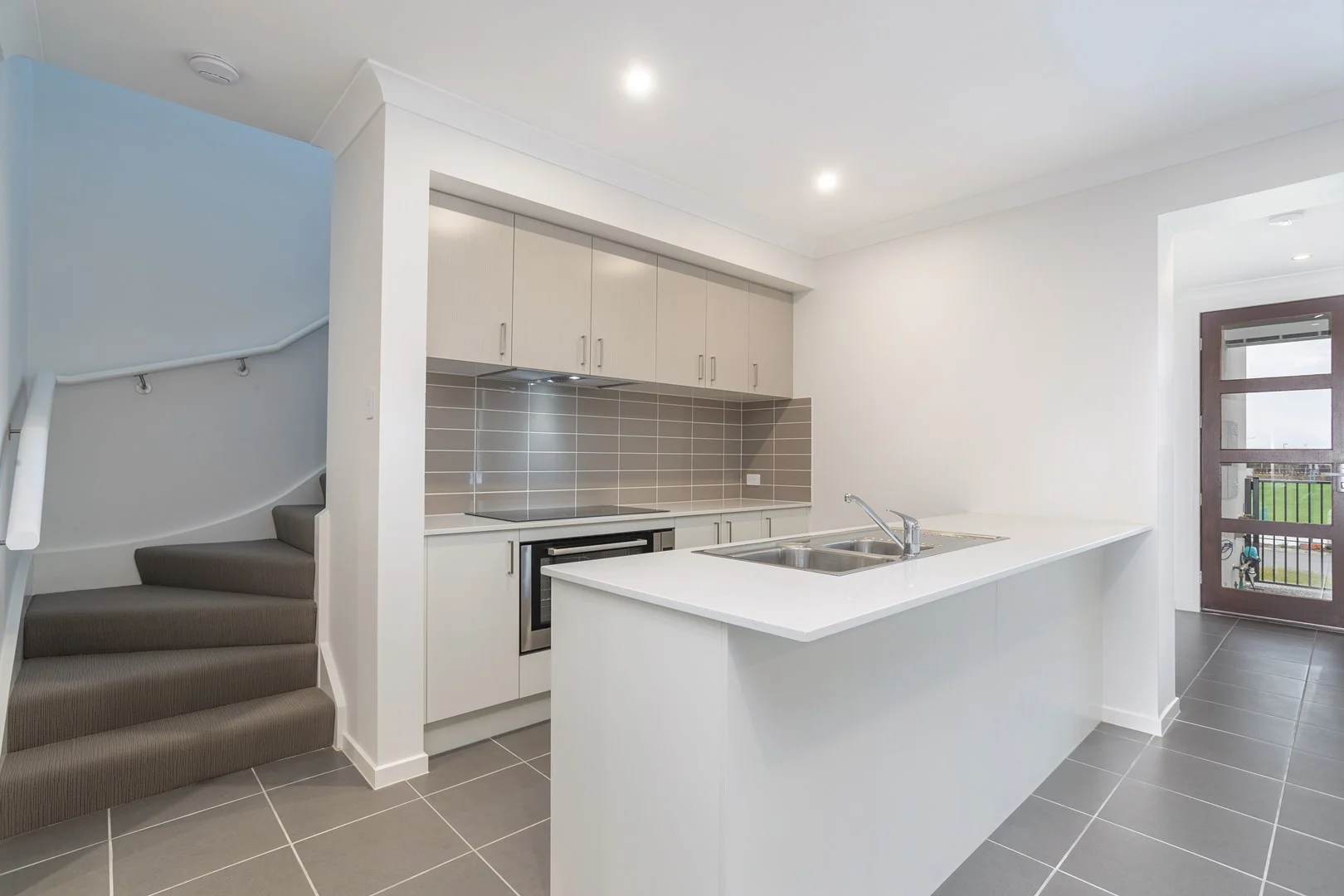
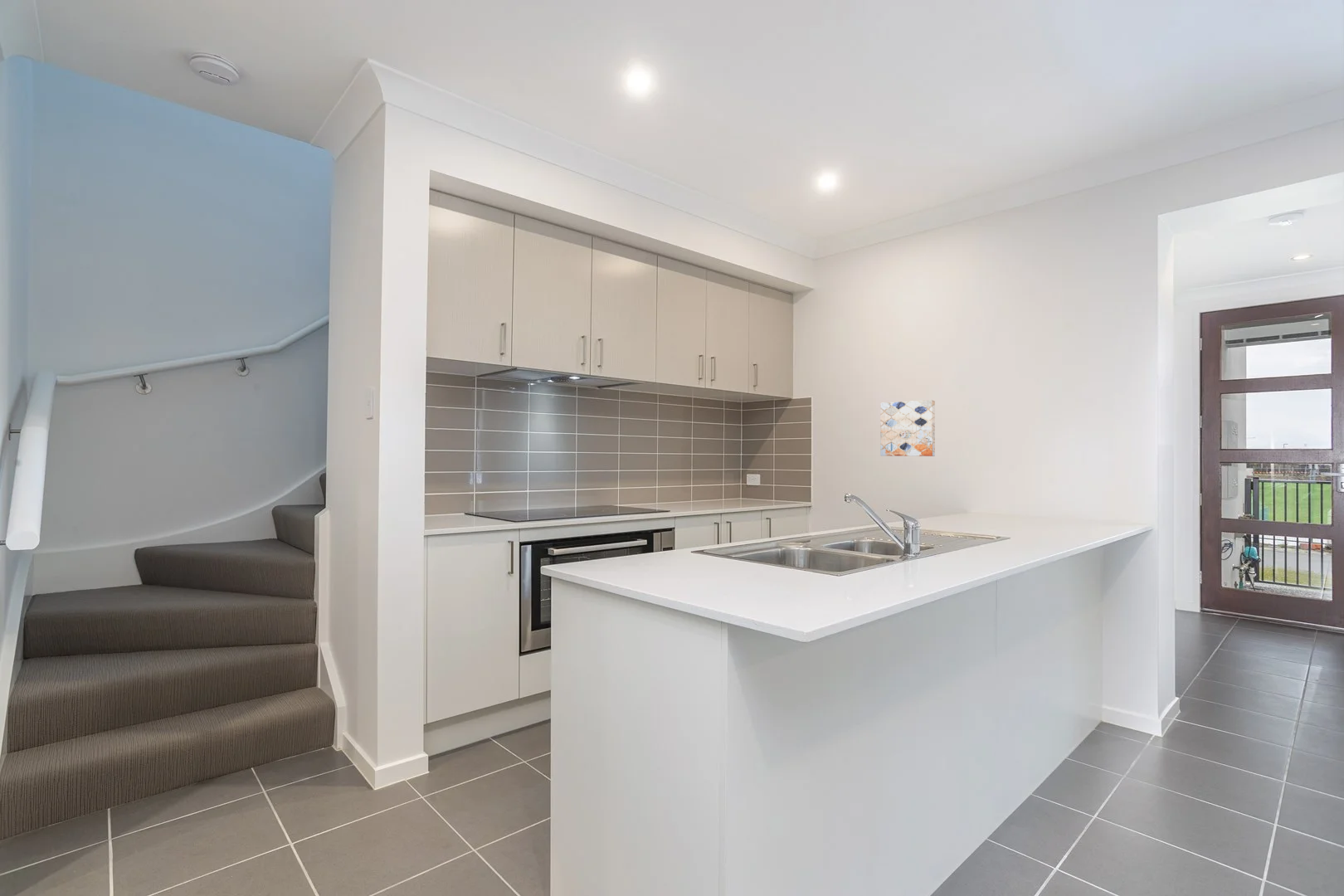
+ wall art [879,399,936,457]
